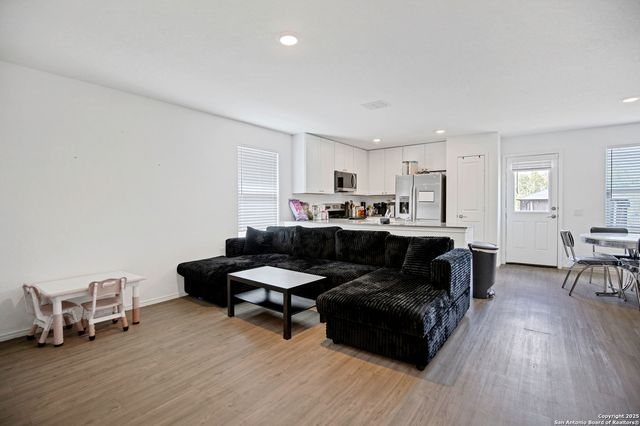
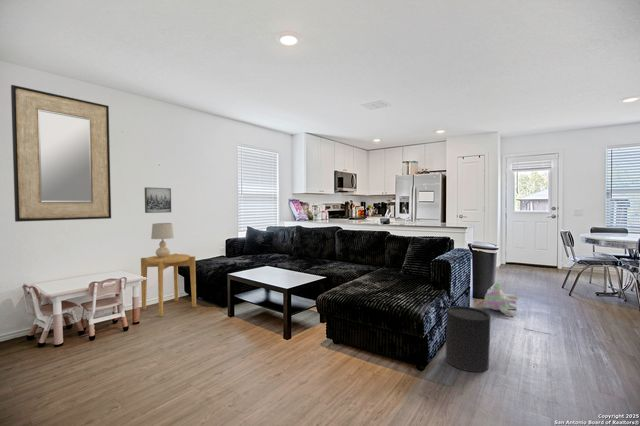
+ trash can [444,305,492,373]
+ table lamp [150,222,175,258]
+ home mirror [10,84,112,223]
+ plush toy [484,282,519,317]
+ side table [140,253,197,318]
+ wall art [144,186,172,214]
